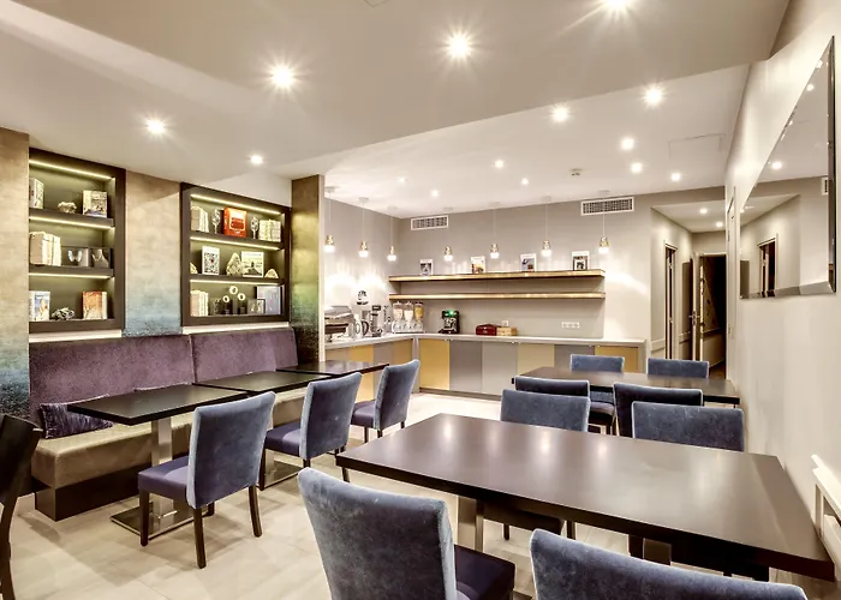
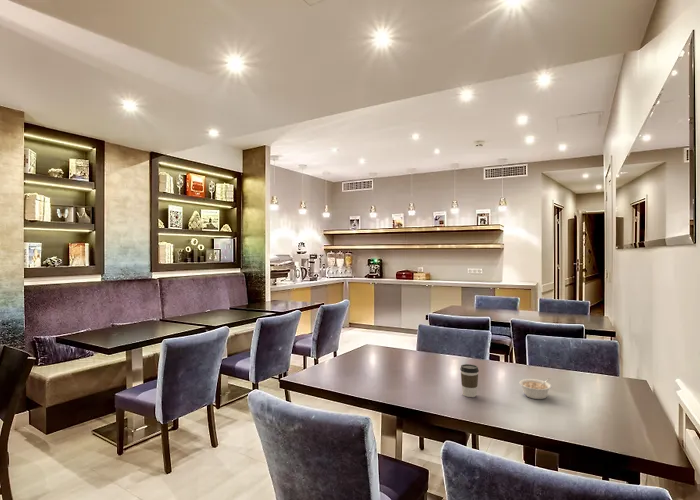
+ coffee cup [459,363,480,398]
+ legume [519,377,553,400]
